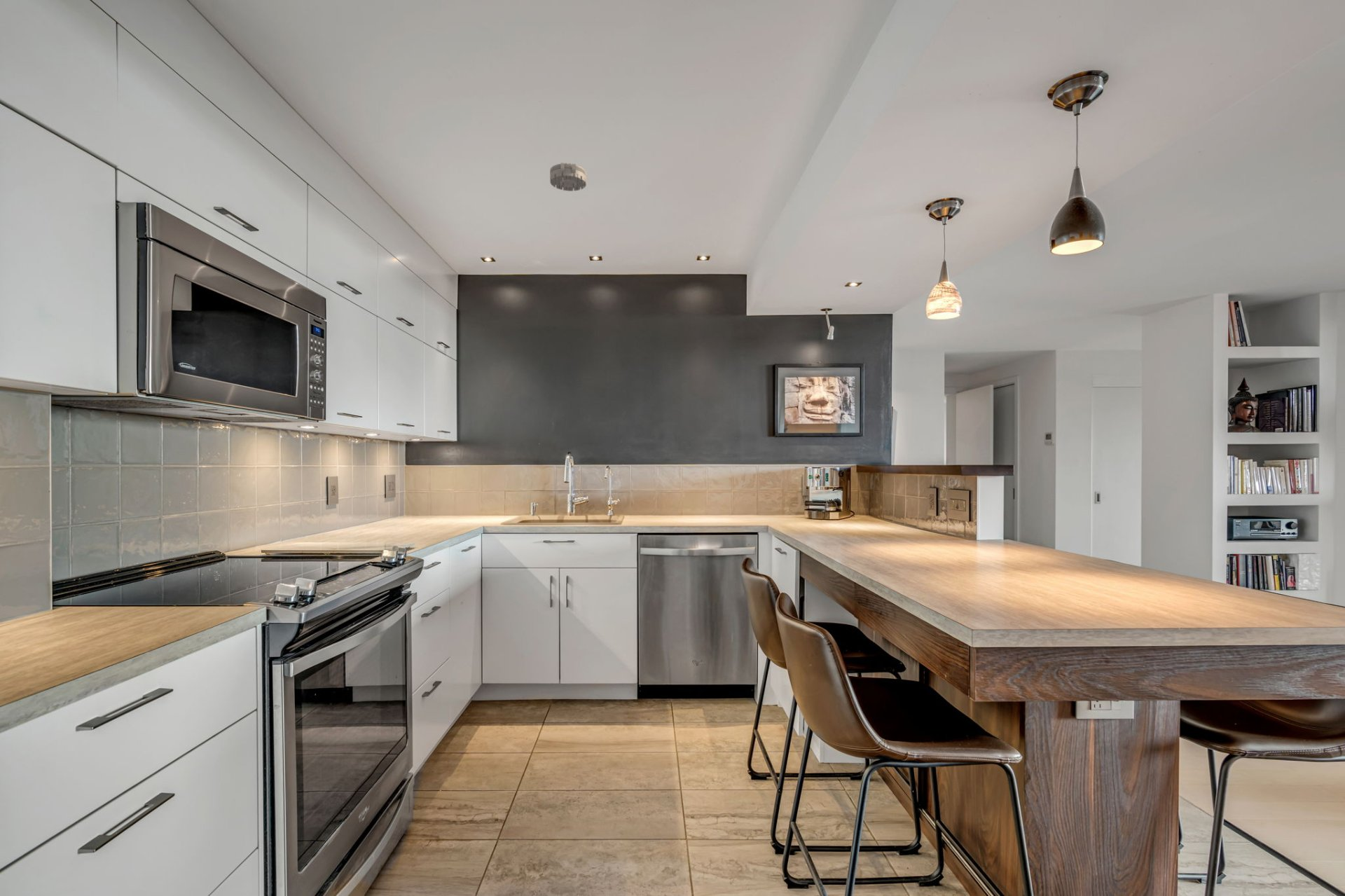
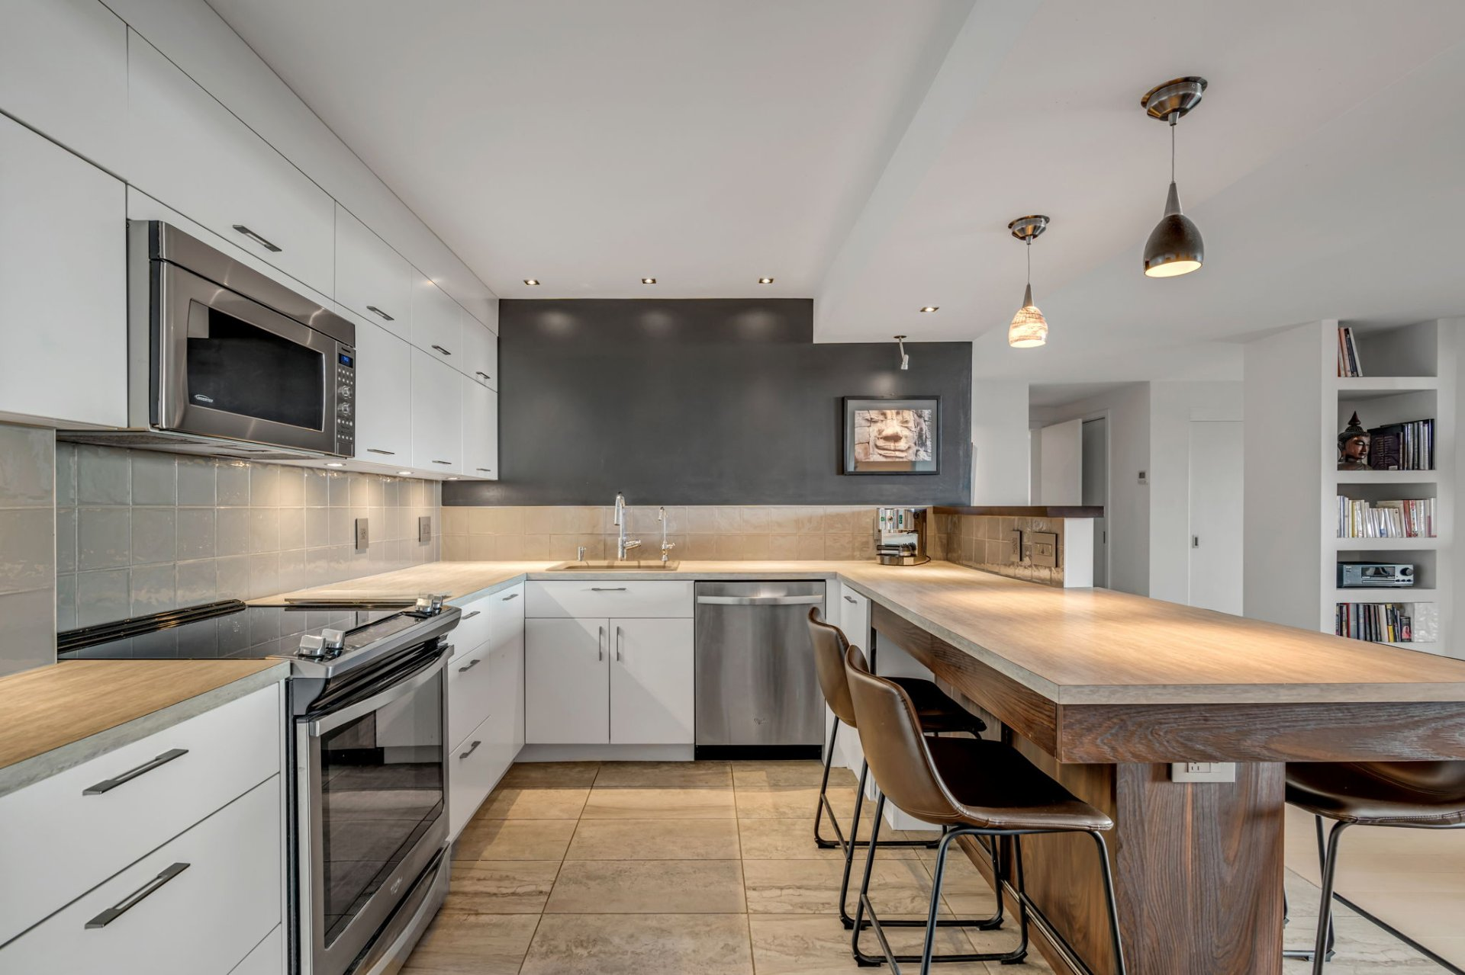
- smoke detector [549,162,587,192]
